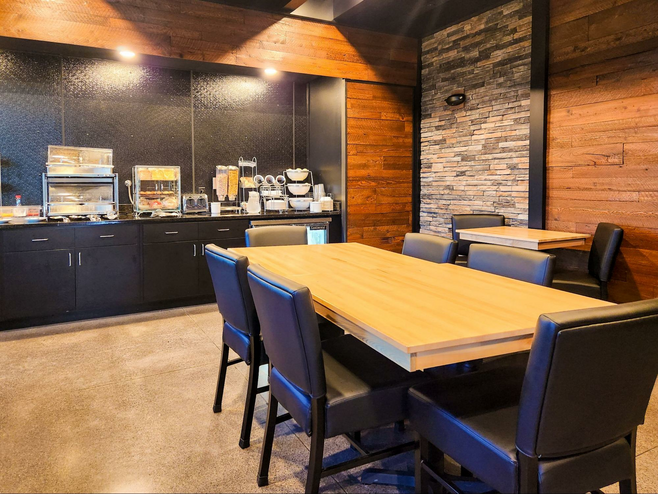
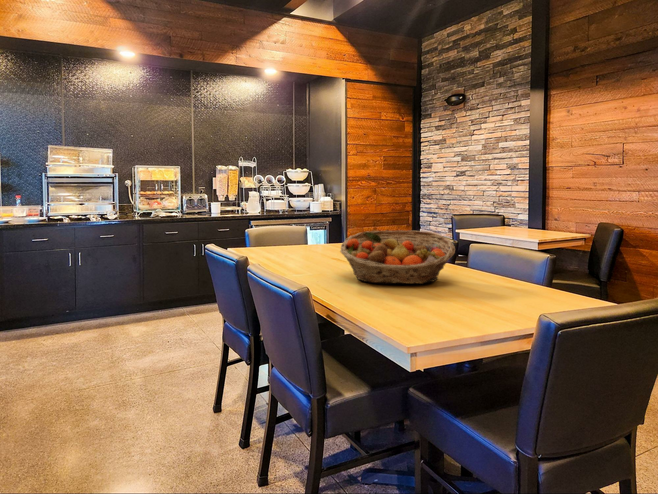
+ fruit basket [339,230,456,285]
